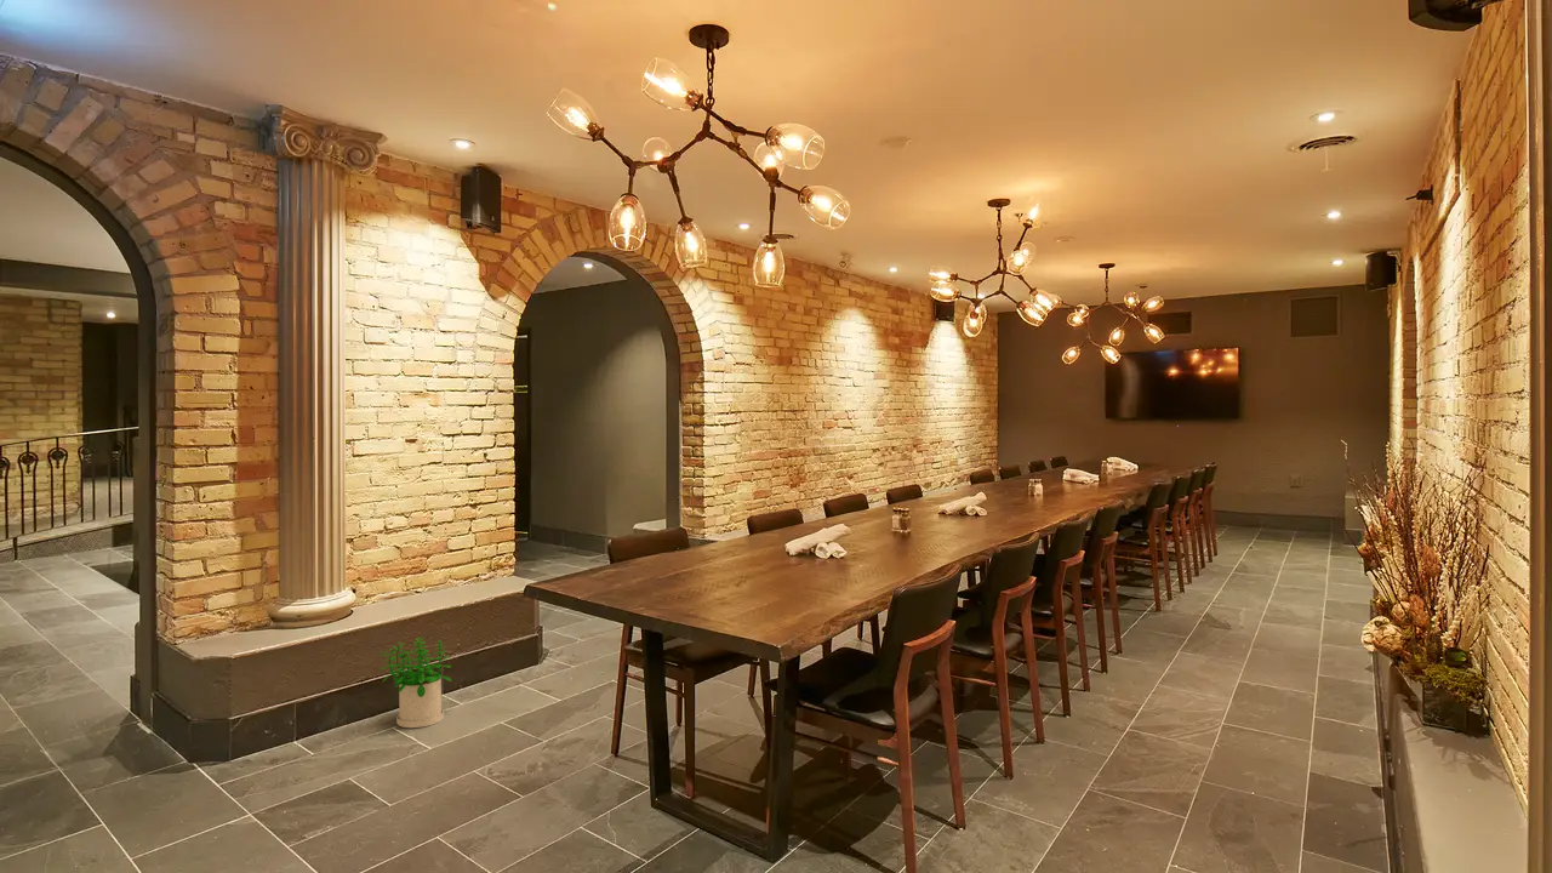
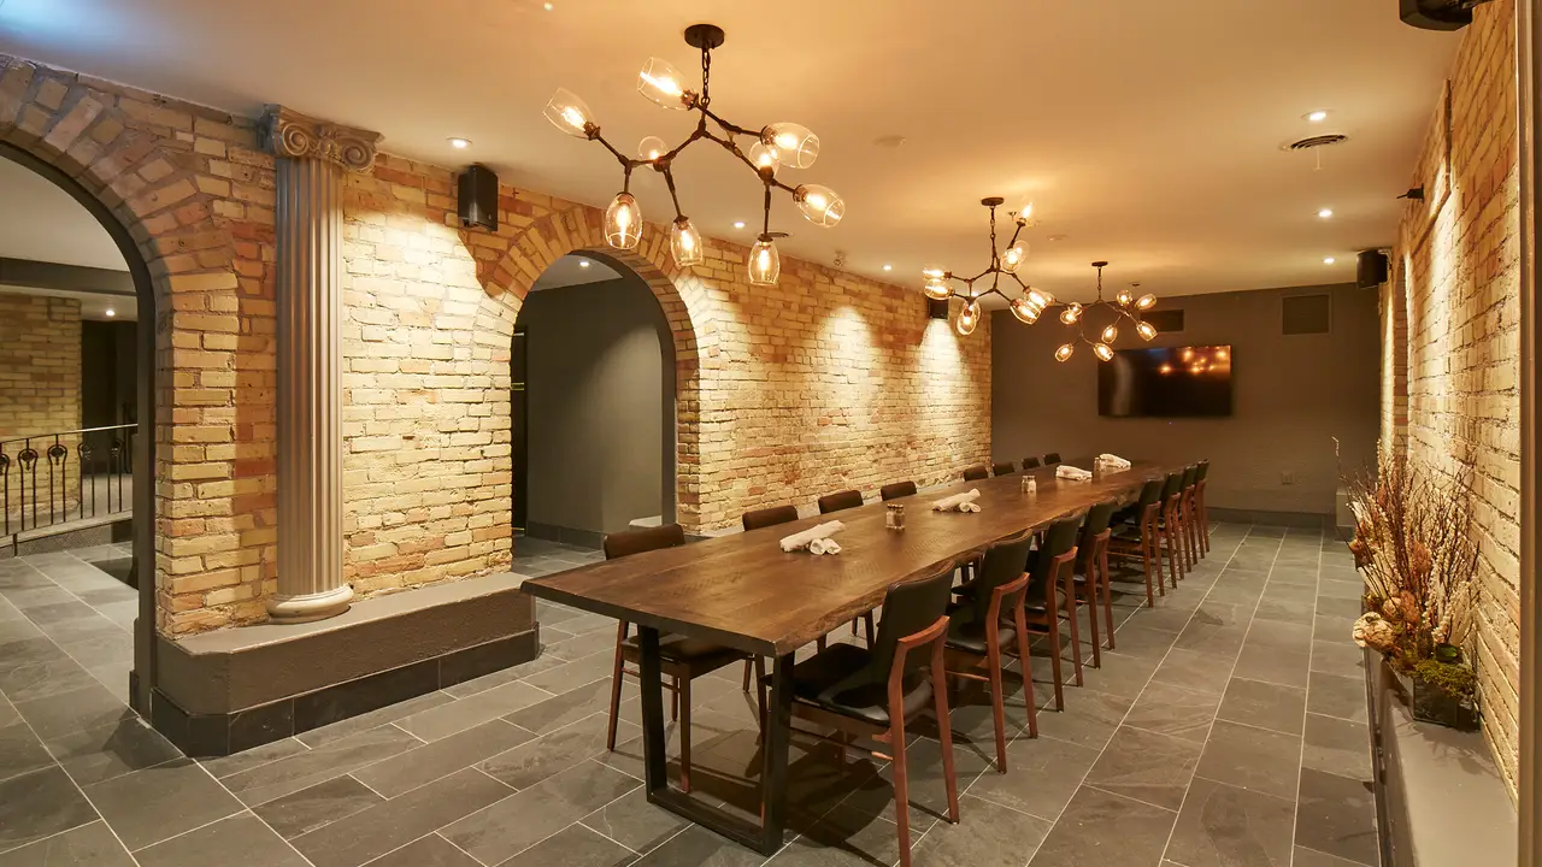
- potted plant [380,635,452,729]
